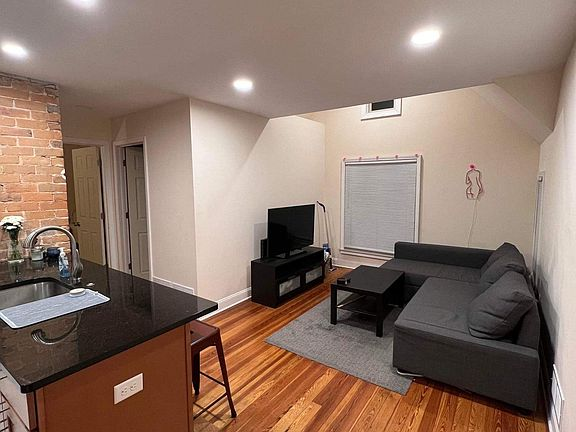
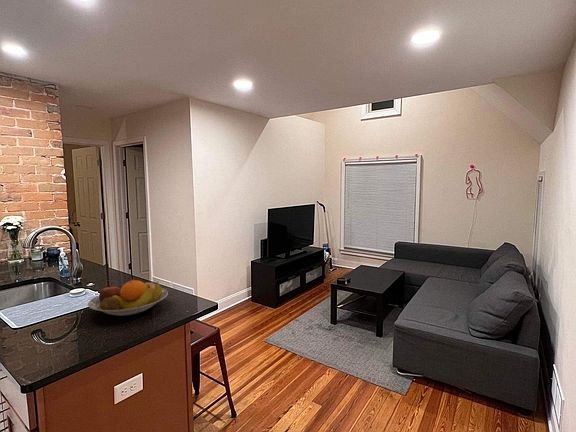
+ fruit bowl [87,278,169,317]
